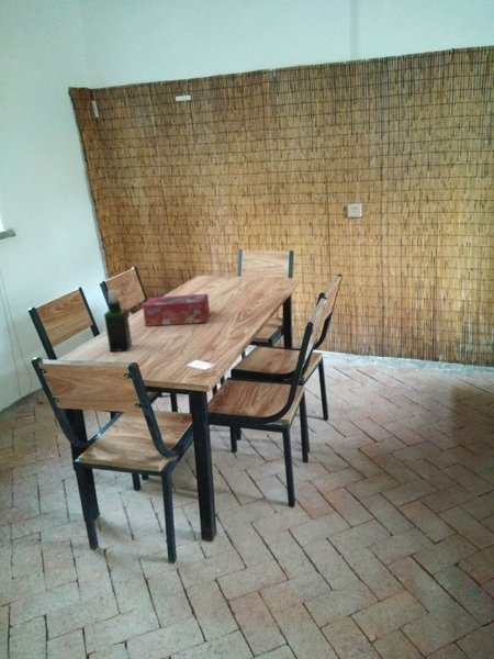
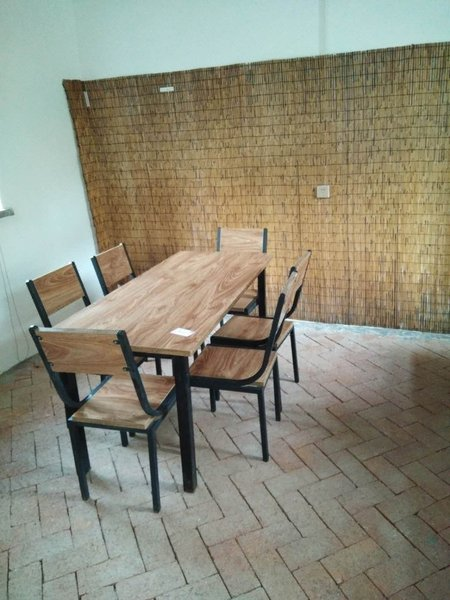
- spray bottle [103,289,133,353]
- tissue box [142,292,211,327]
